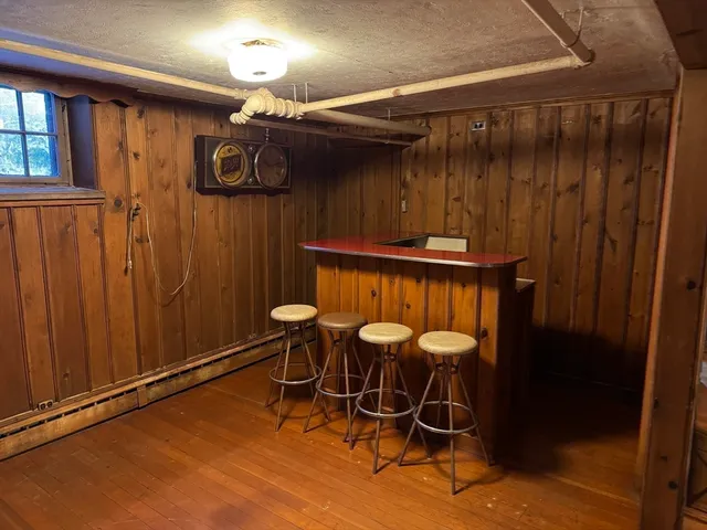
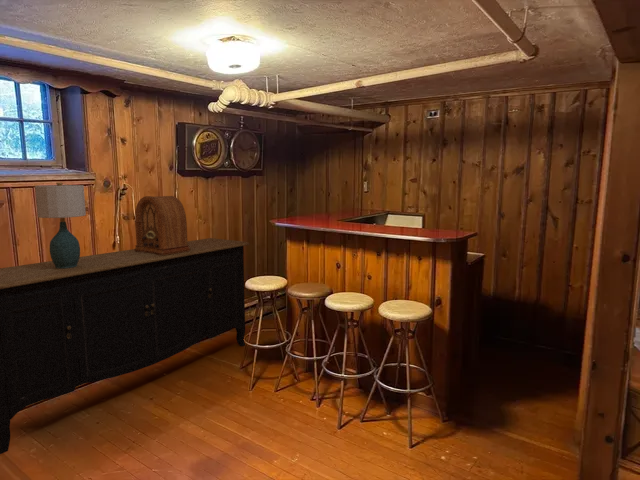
+ table lamp [34,182,87,269]
+ sideboard [0,237,250,455]
+ radio [134,195,190,256]
